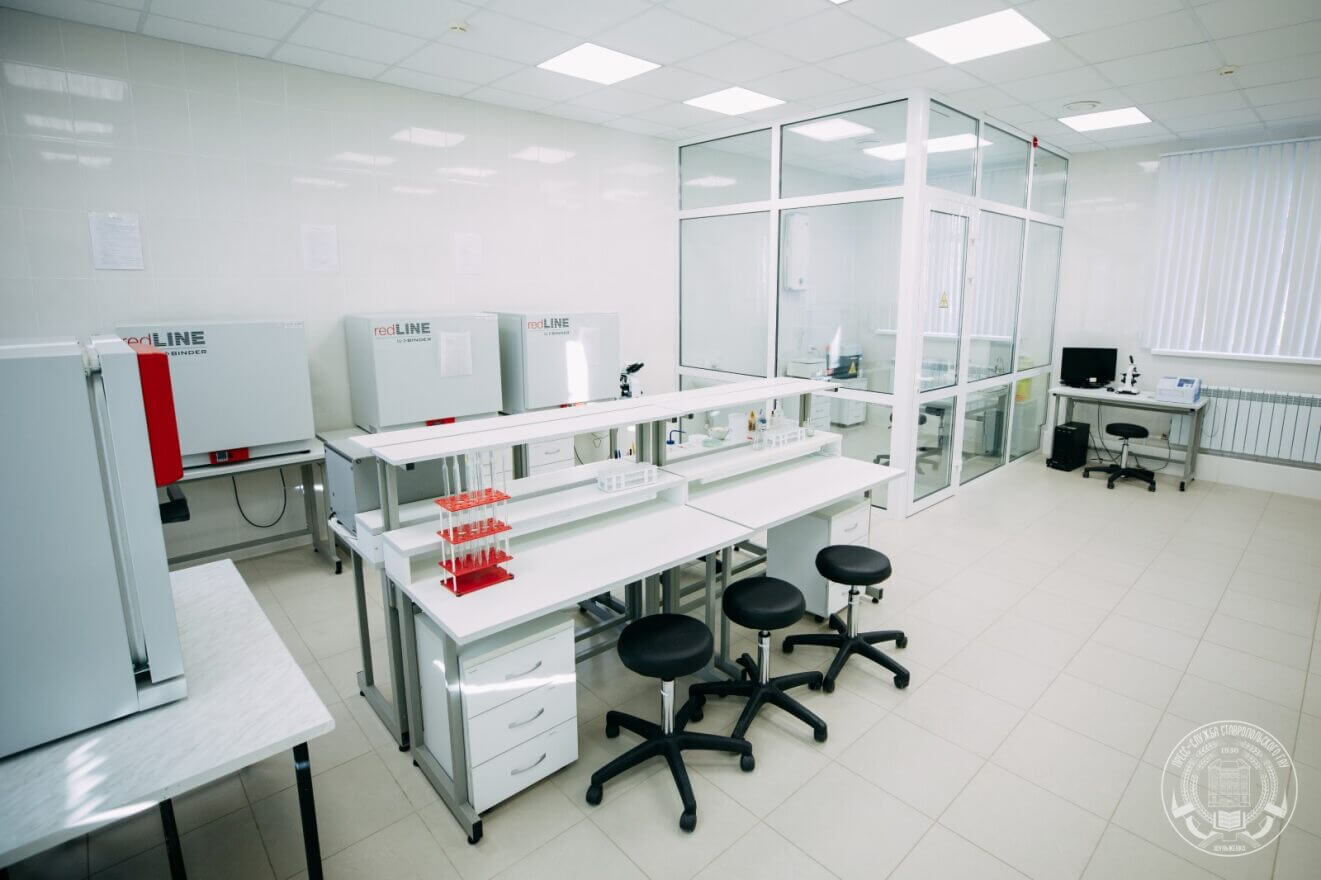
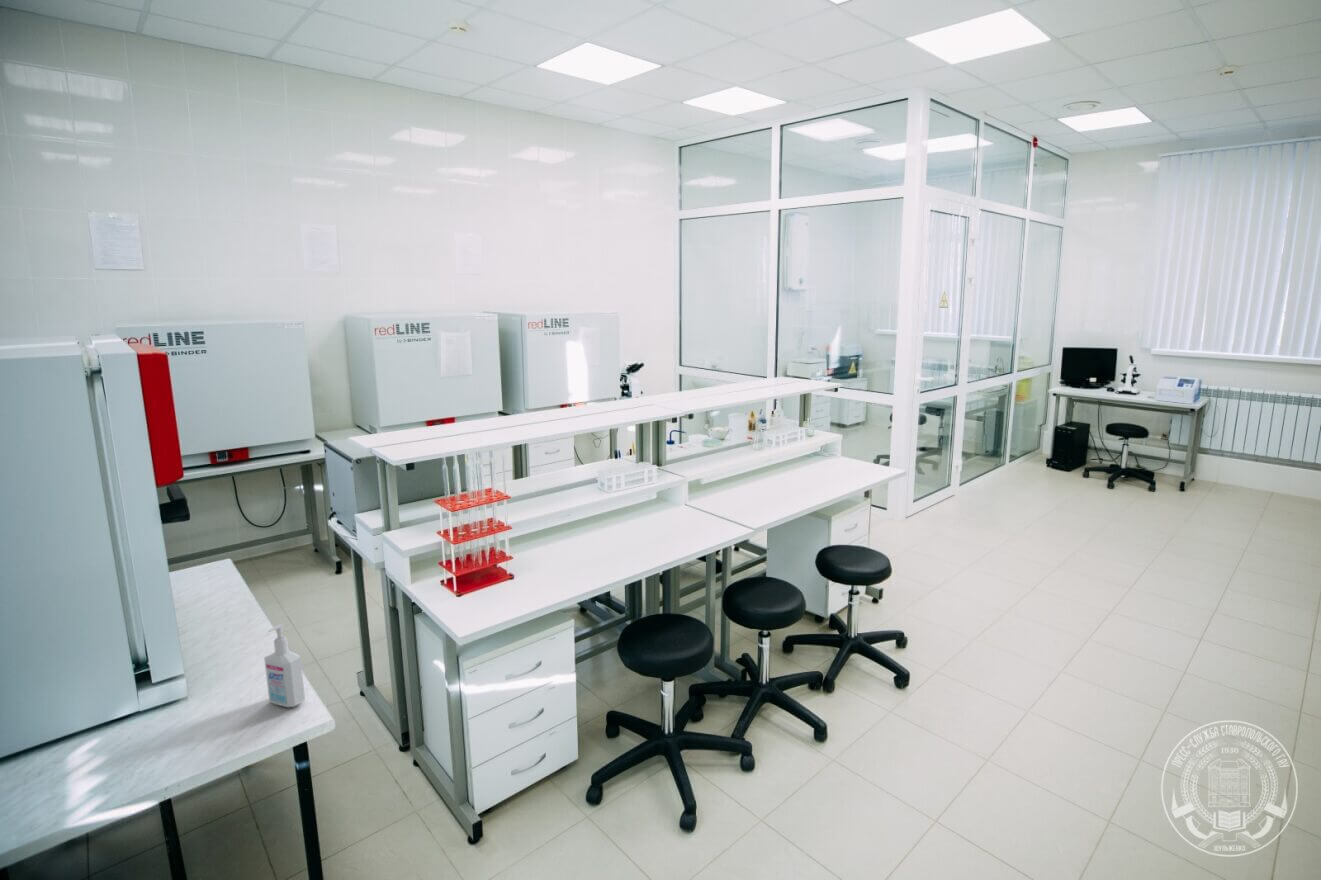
+ bottle [263,623,306,708]
